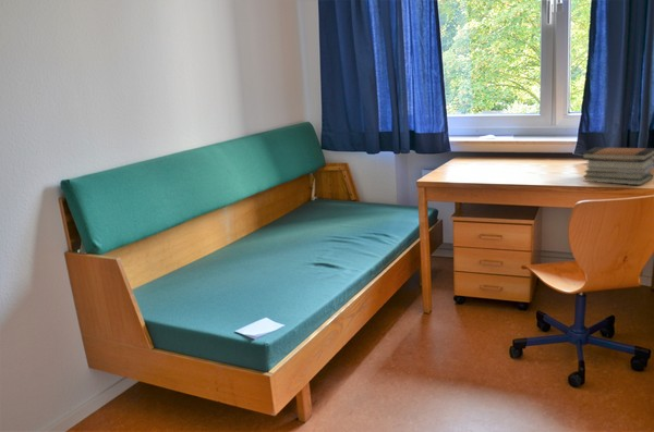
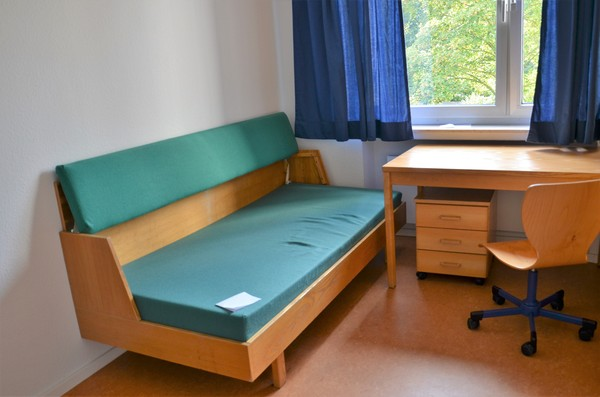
- book stack [581,146,654,186]
